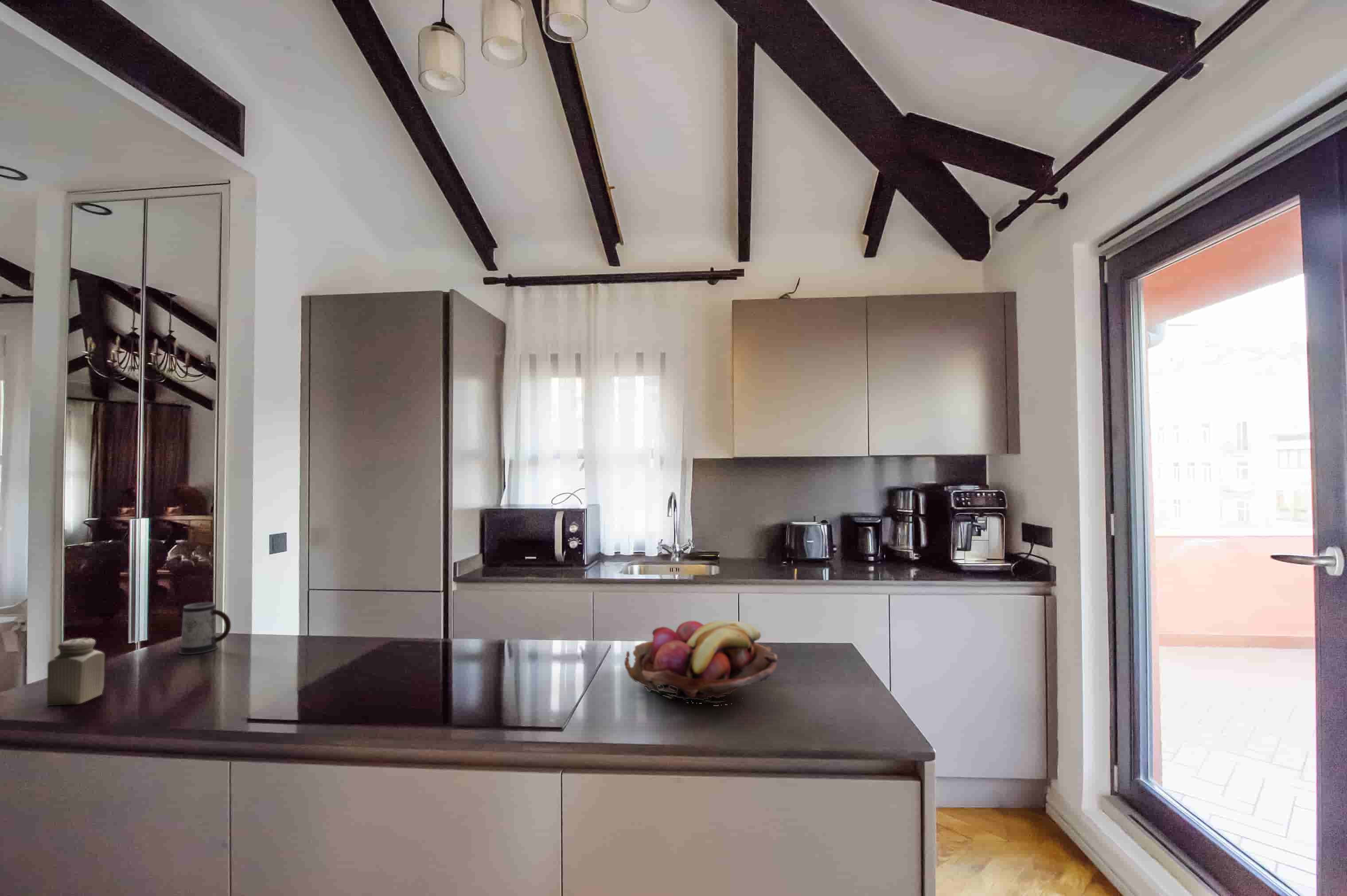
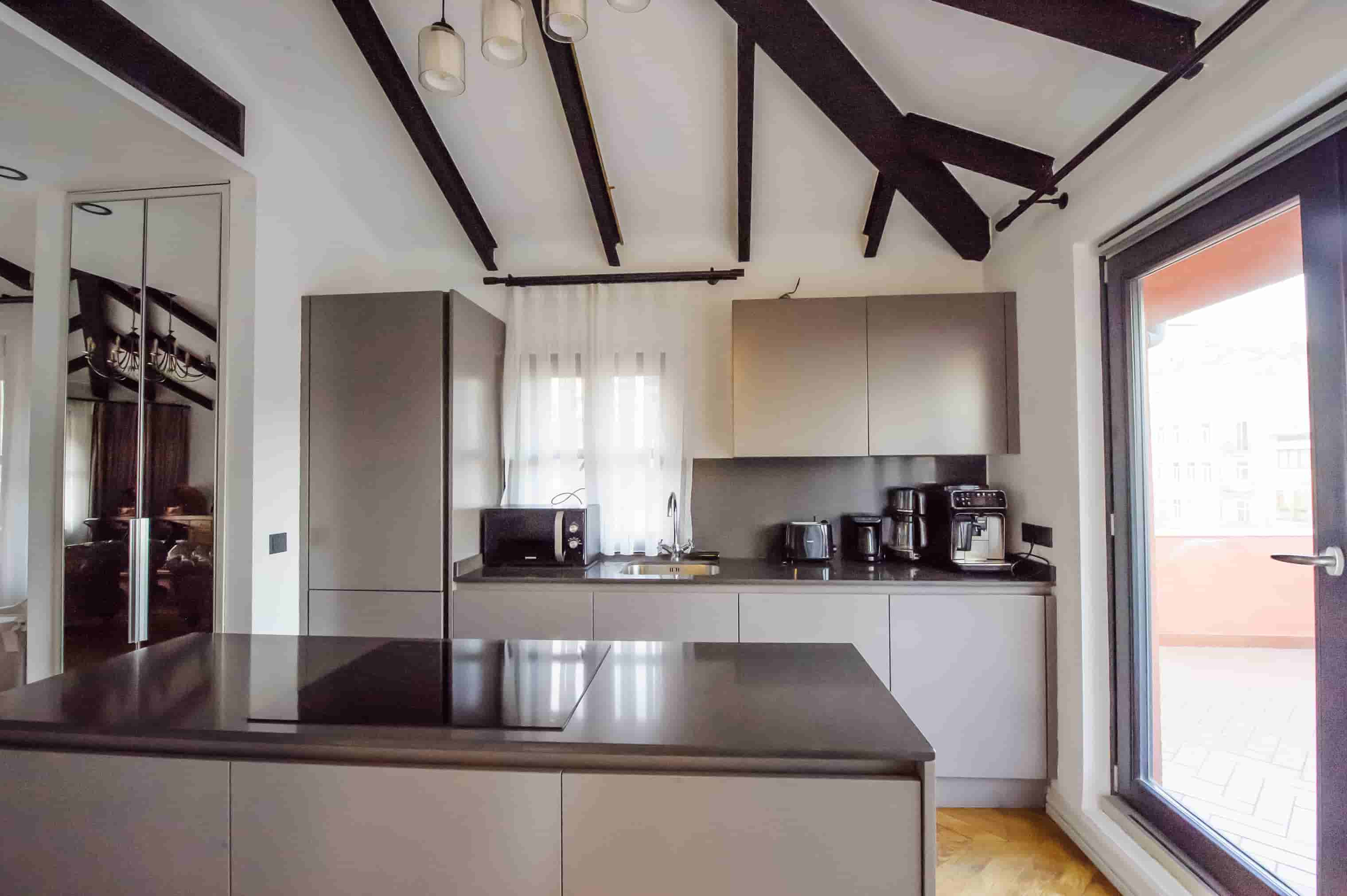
- mug [179,602,231,655]
- salt shaker [46,638,105,706]
- fruit basket [624,621,778,706]
